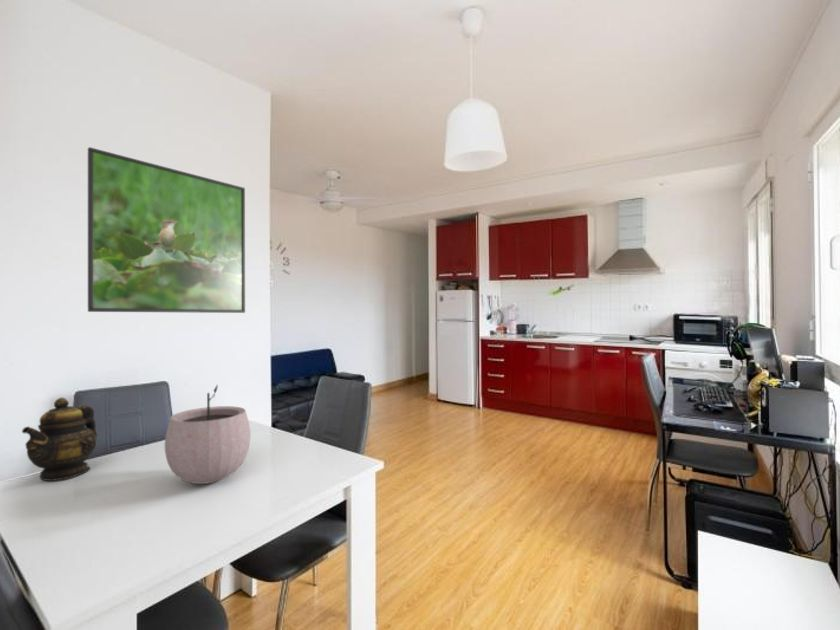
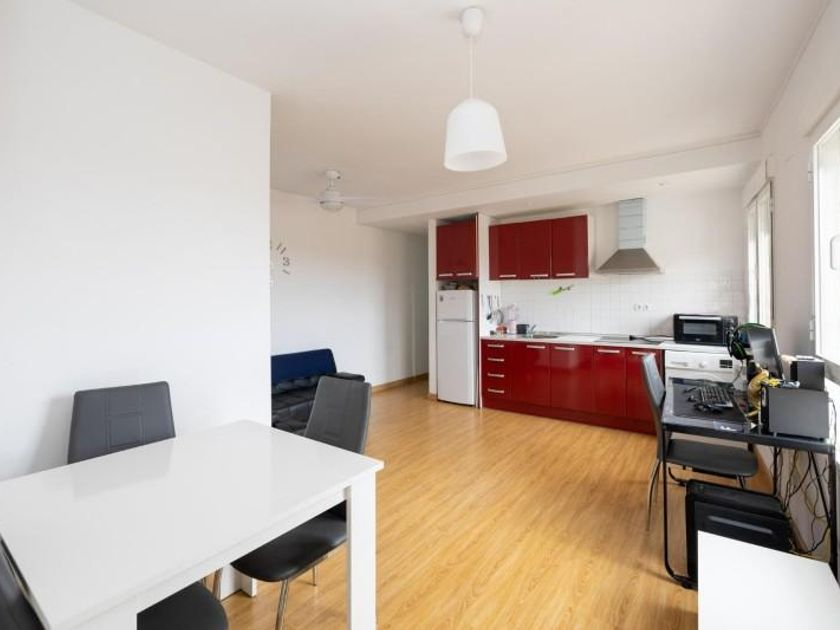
- teapot [21,397,98,482]
- plant pot [164,384,252,485]
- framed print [87,146,246,314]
